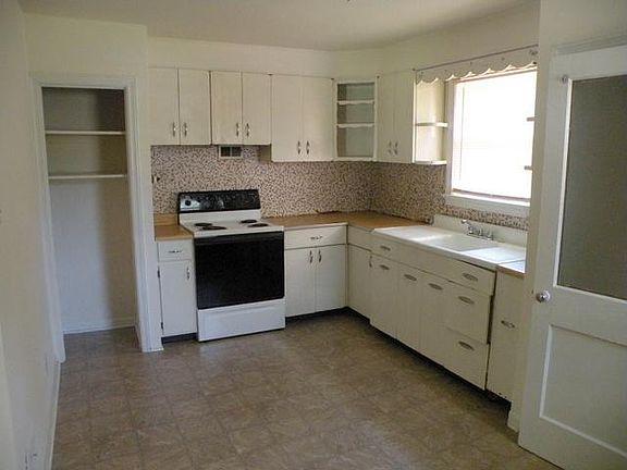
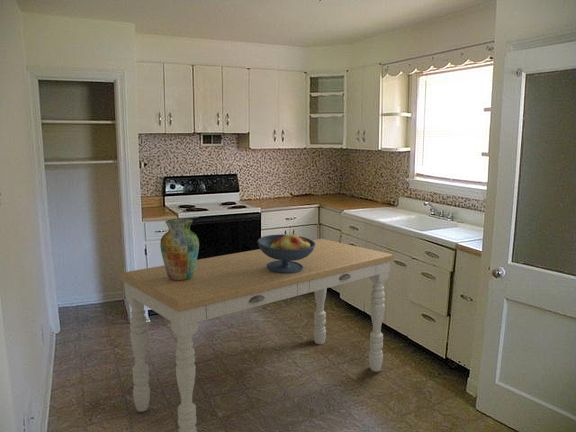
+ dining table [119,238,395,432]
+ vase [159,218,200,280]
+ fruit bowl [256,231,315,273]
